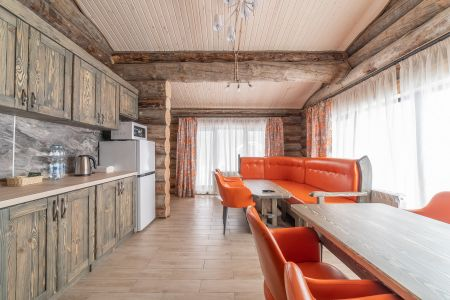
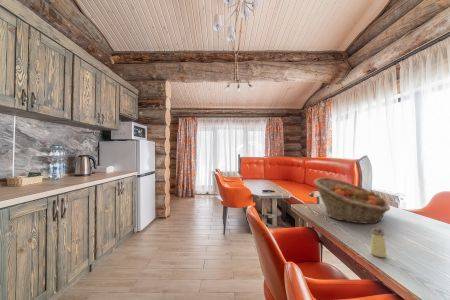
+ saltshaker [370,227,388,258]
+ fruit basket [313,177,391,224]
